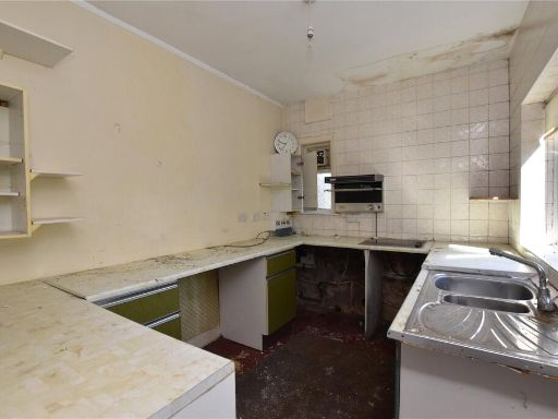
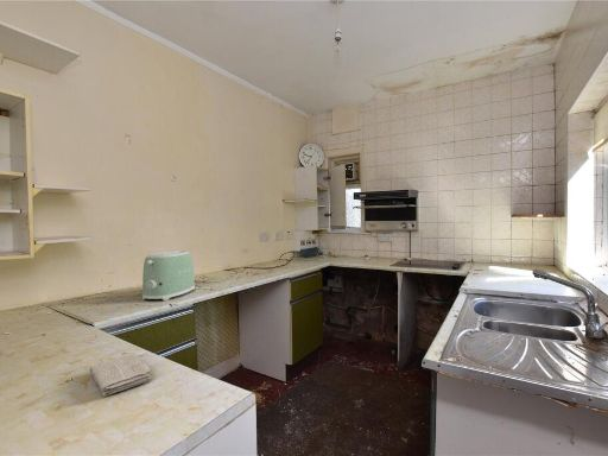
+ toaster [141,249,196,302]
+ washcloth [89,353,152,398]
